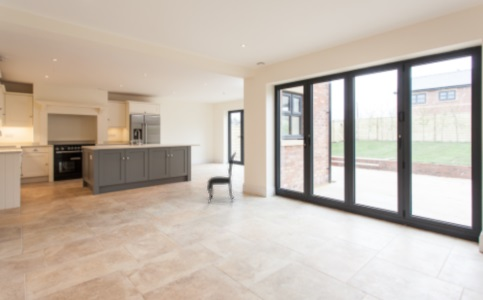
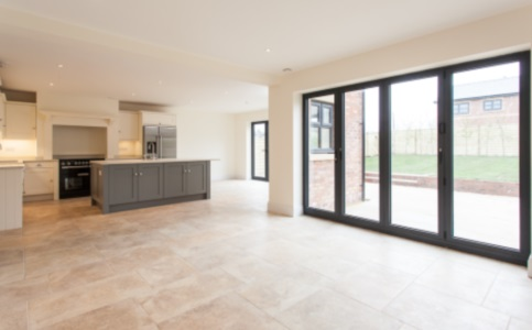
- dining chair [206,150,237,204]
